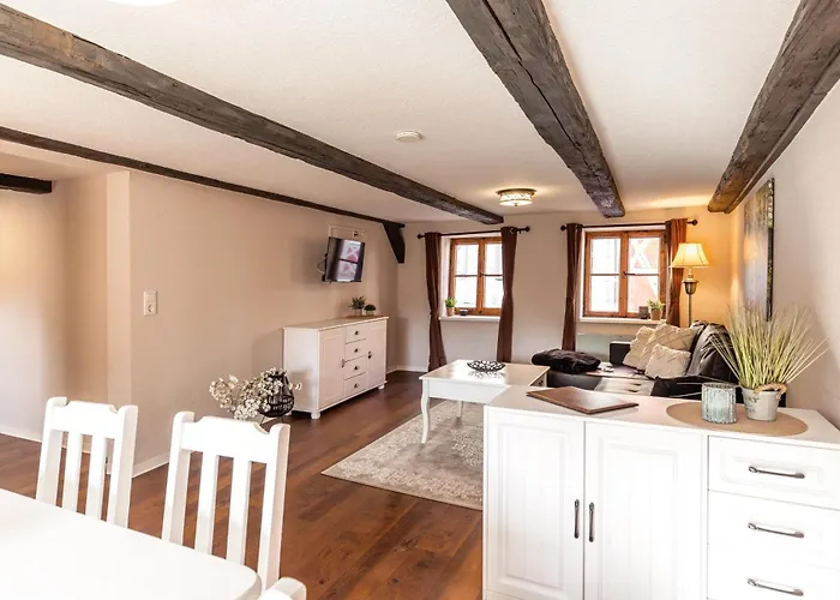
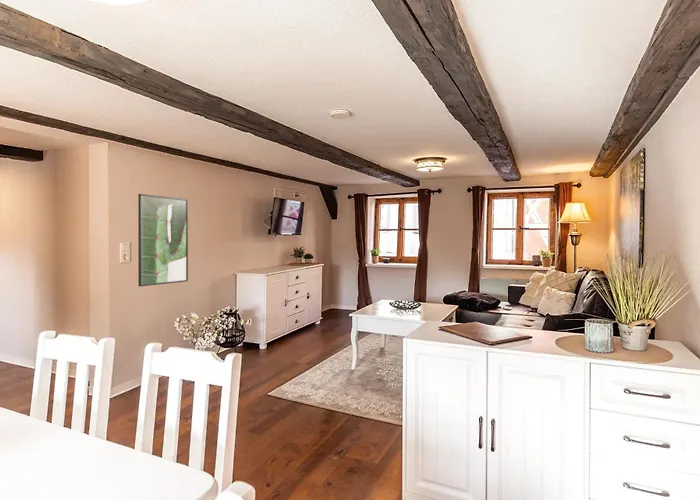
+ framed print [137,193,189,287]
